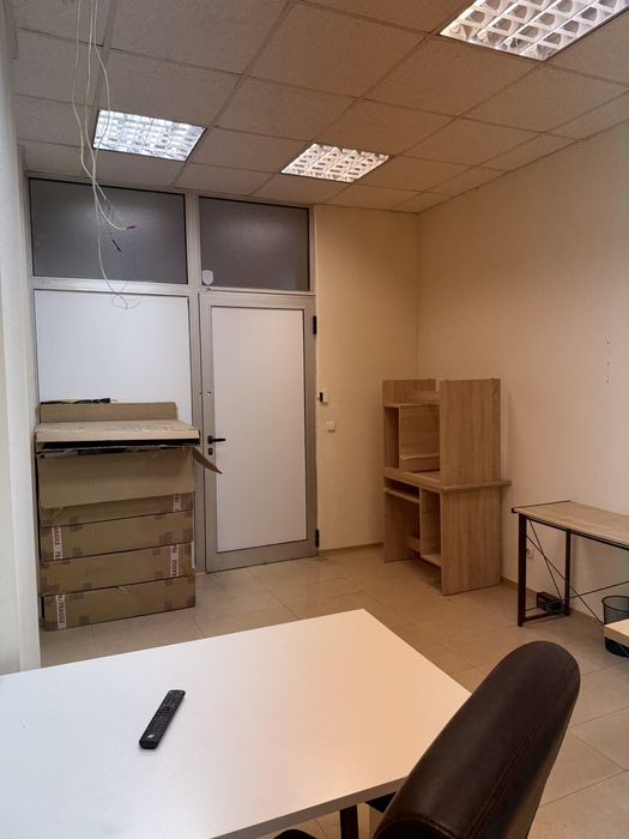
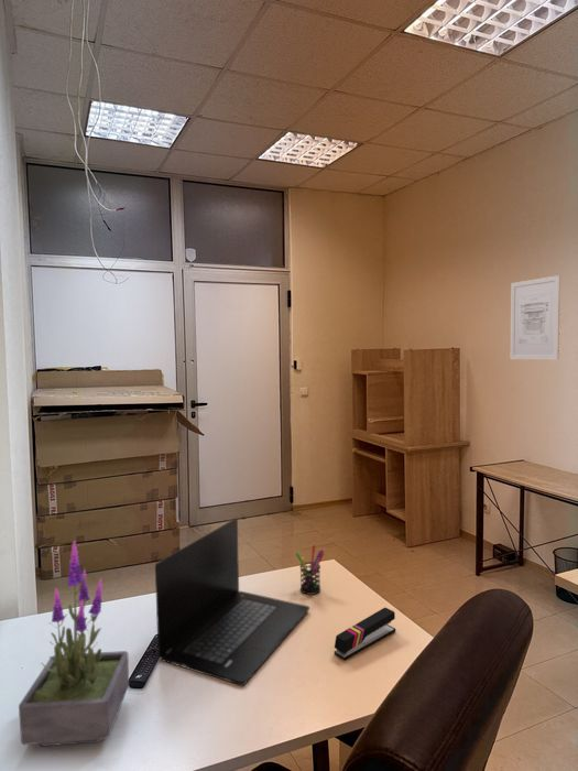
+ stapler [334,607,396,661]
+ wall art [509,274,561,361]
+ potted plant [18,539,130,748]
+ laptop [154,518,310,686]
+ pen holder [295,544,325,596]
